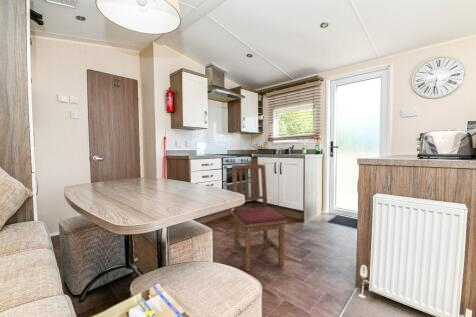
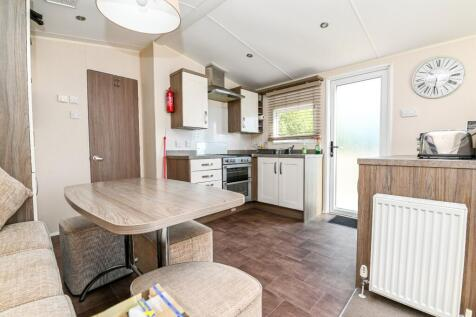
- dining chair [231,163,288,272]
